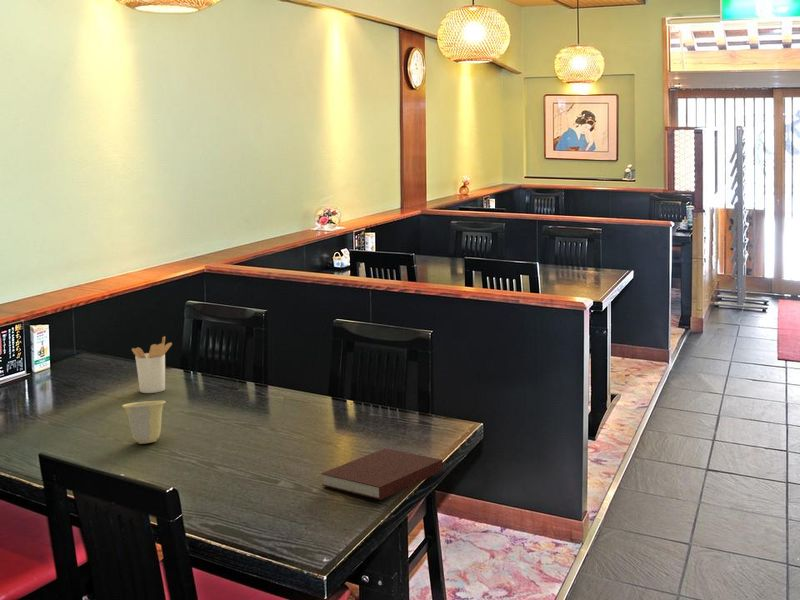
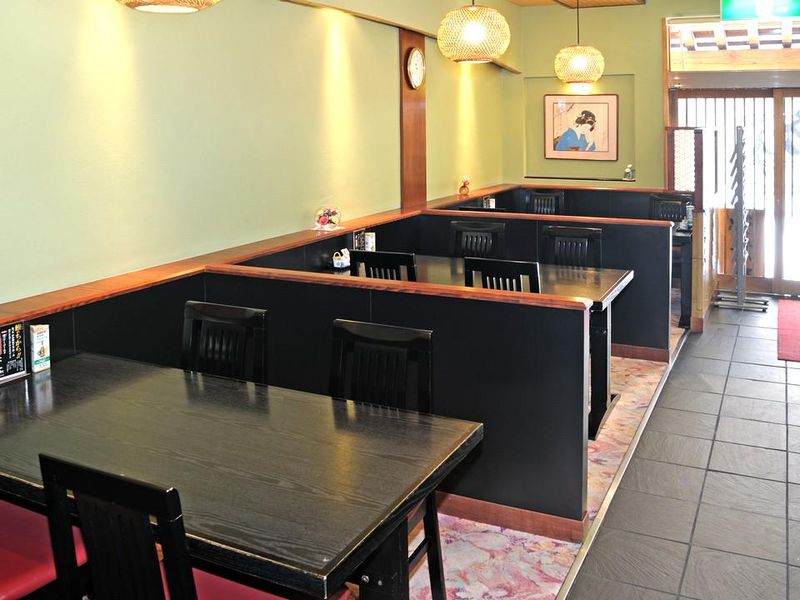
- cup [121,400,167,445]
- notebook [320,447,444,501]
- utensil holder [131,335,173,394]
